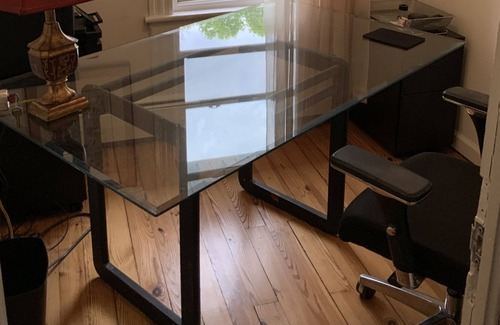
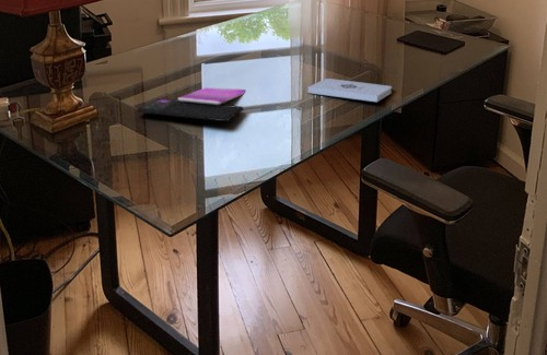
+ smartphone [136,86,247,122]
+ notepad [307,78,393,103]
